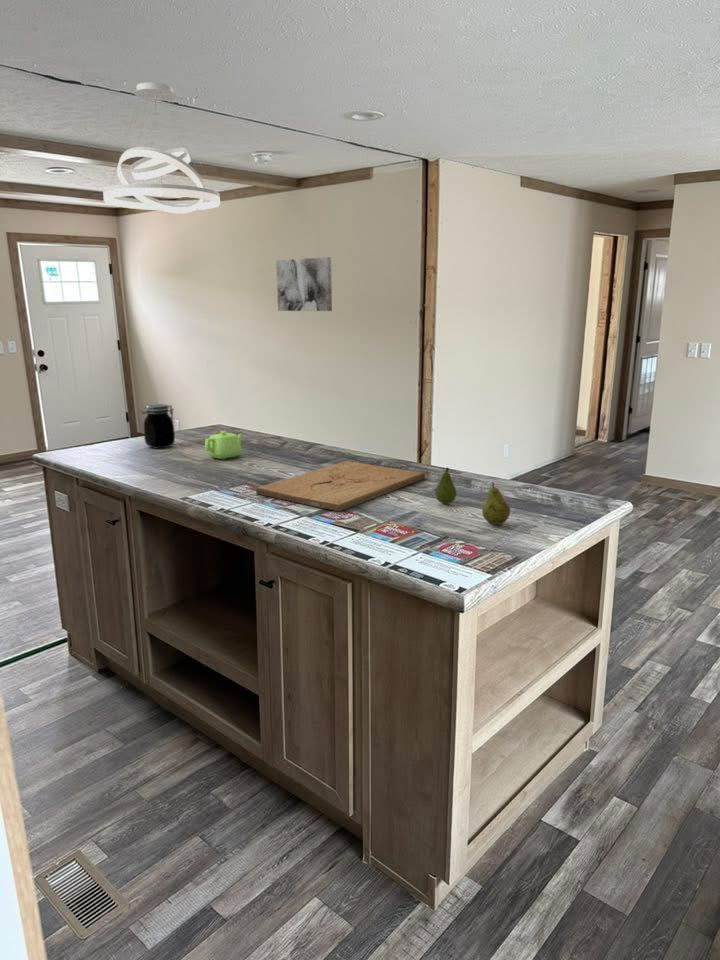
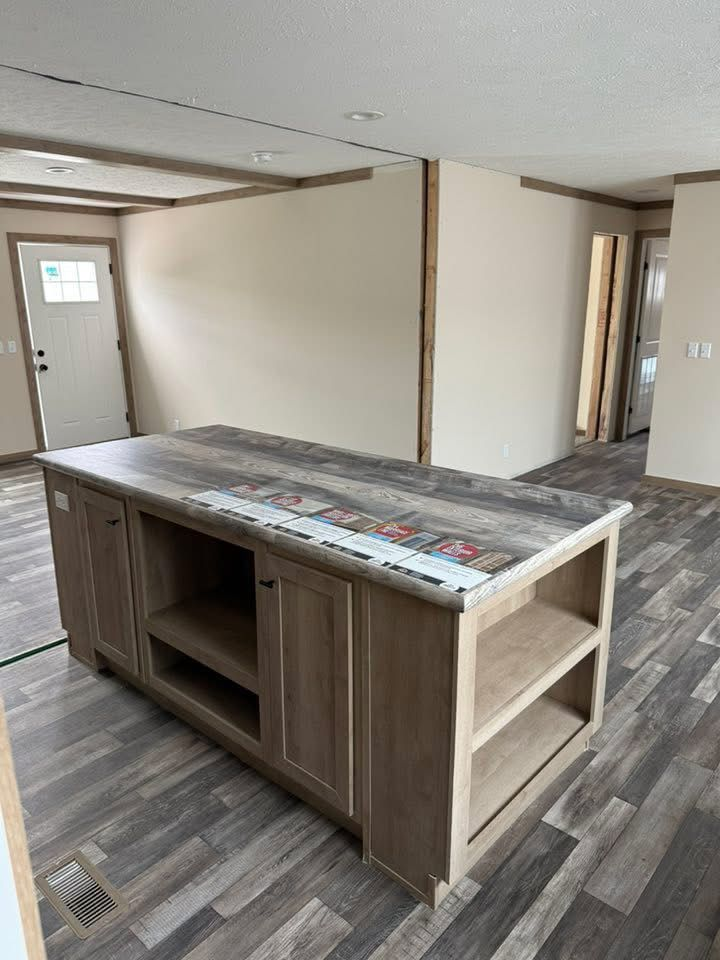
- jar [140,403,176,449]
- fruit [434,466,457,505]
- wall art [275,256,333,312]
- teapot [204,430,244,460]
- cutting board [255,460,426,512]
- pendant light [102,82,221,215]
- fruit [481,481,511,526]
